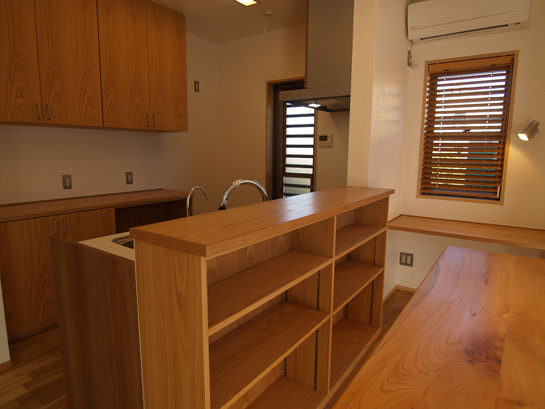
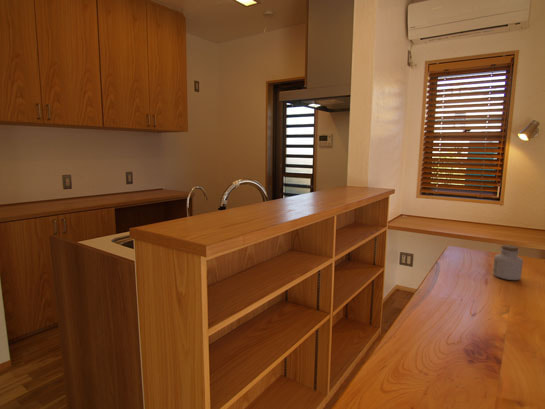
+ jar [492,244,524,281]
